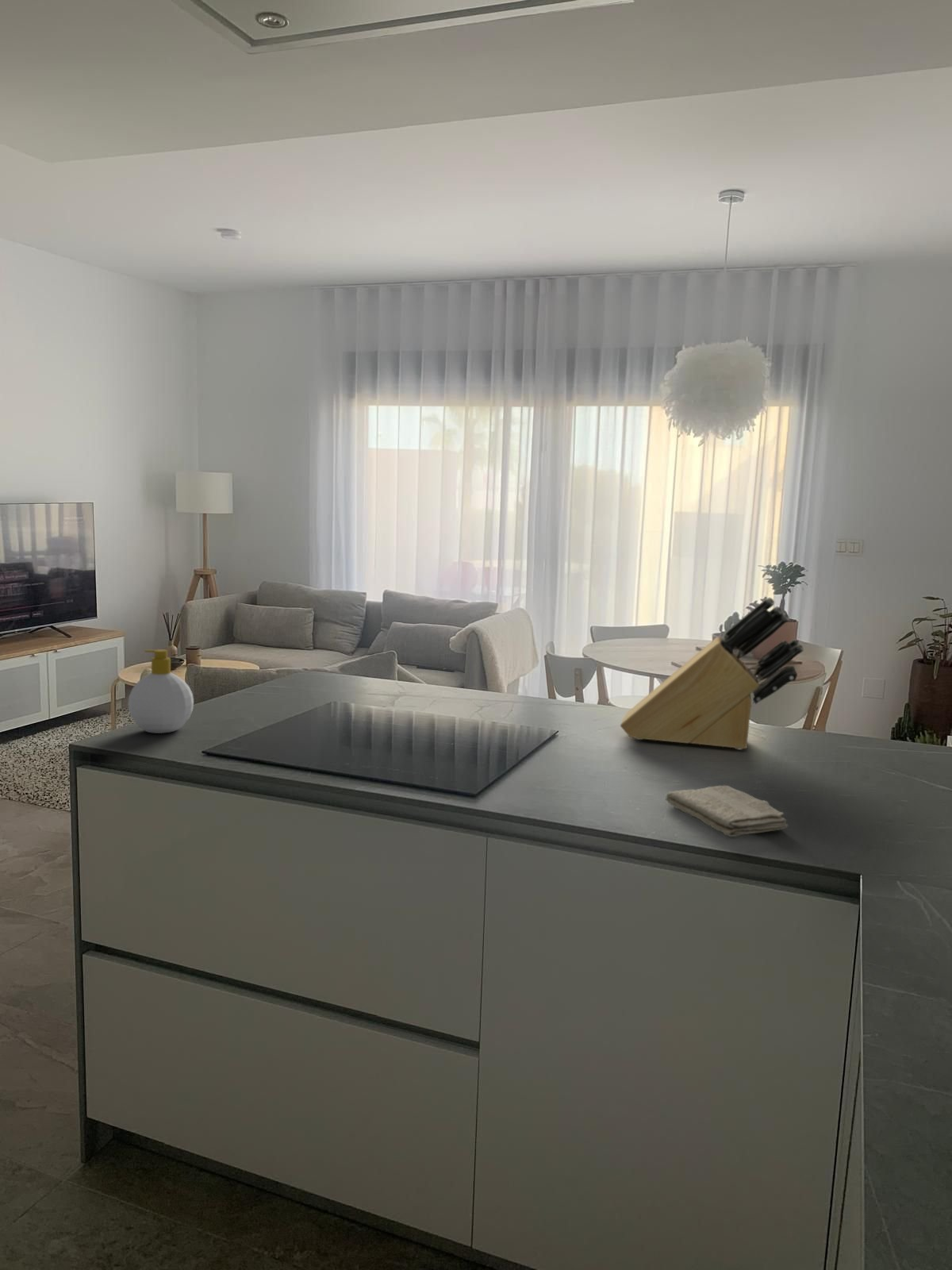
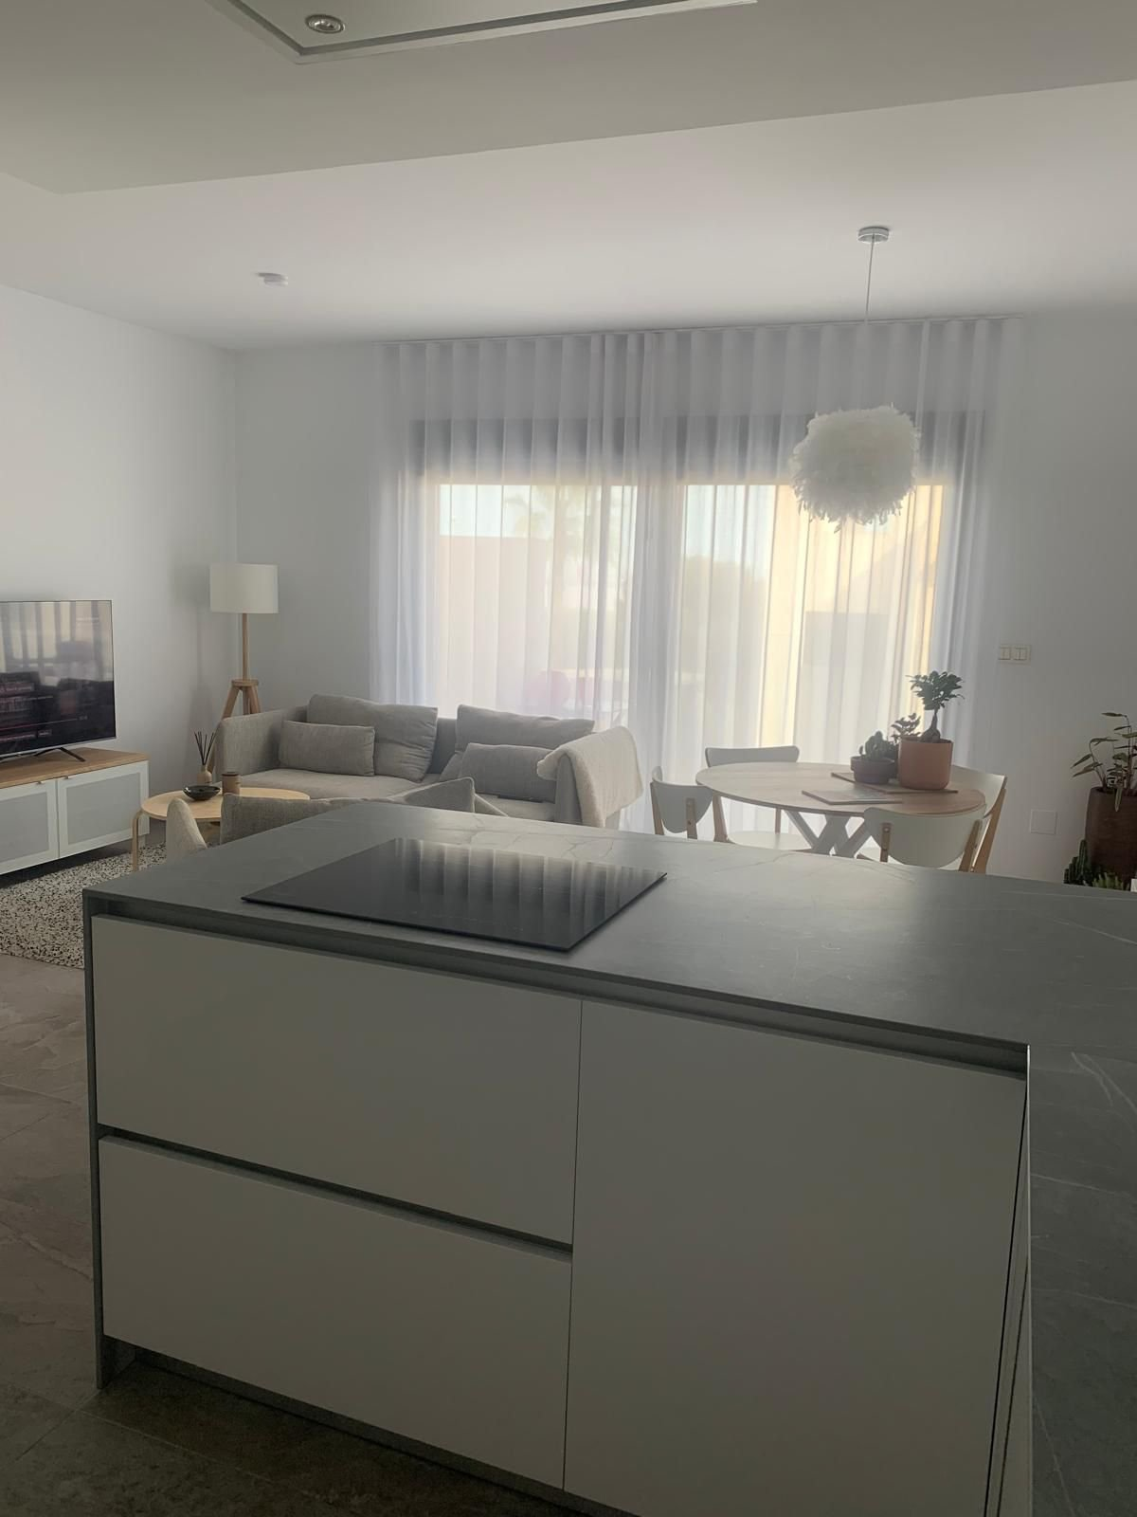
- knife block [620,597,804,750]
- soap bottle [127,648,194,734]
- washcloth [665,785,789,837]
